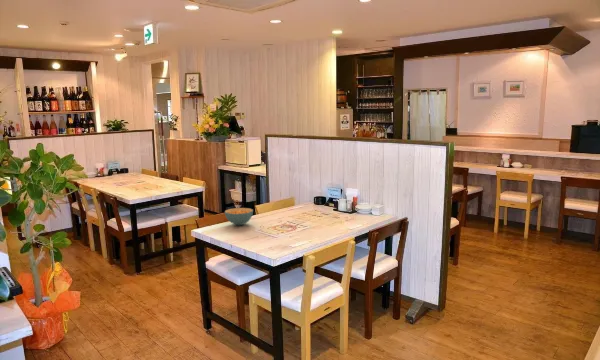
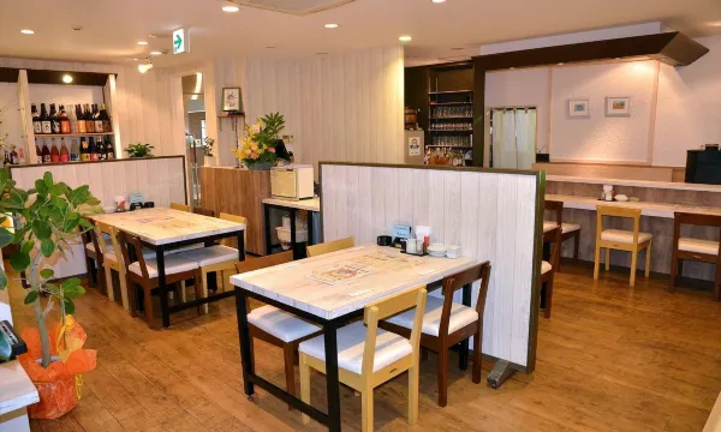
- cereal bowl [224,207,254,226]
